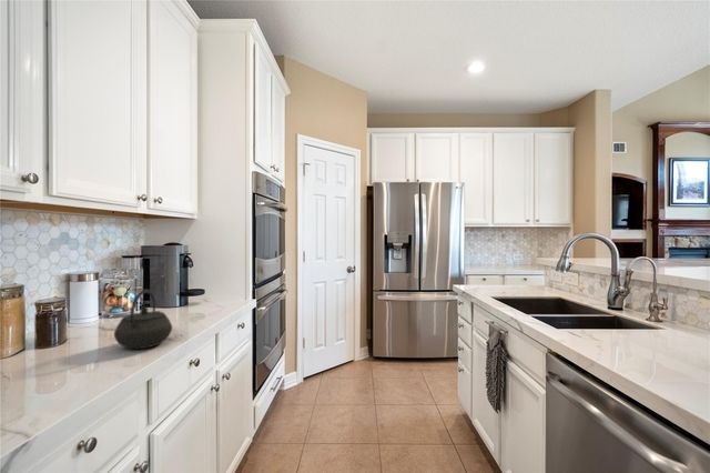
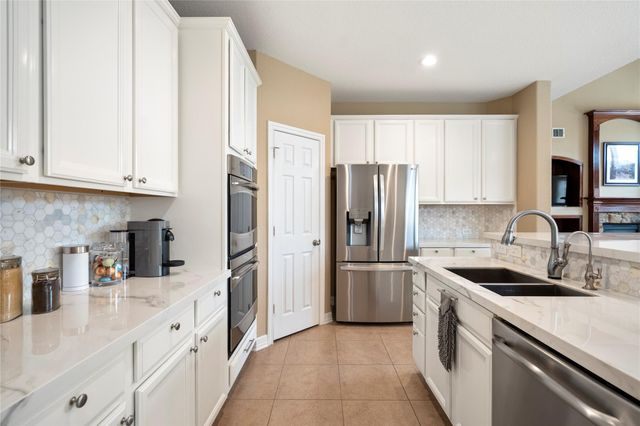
- kettle [113,288,173,350]
